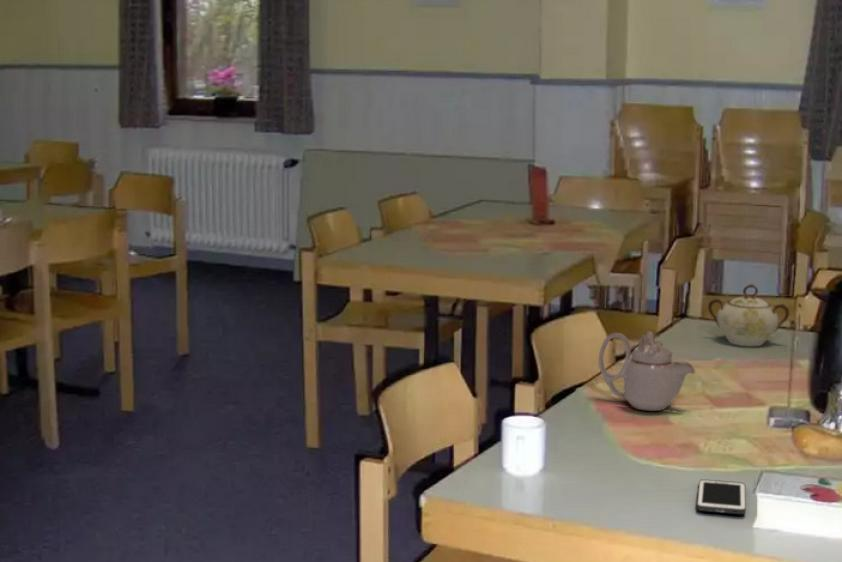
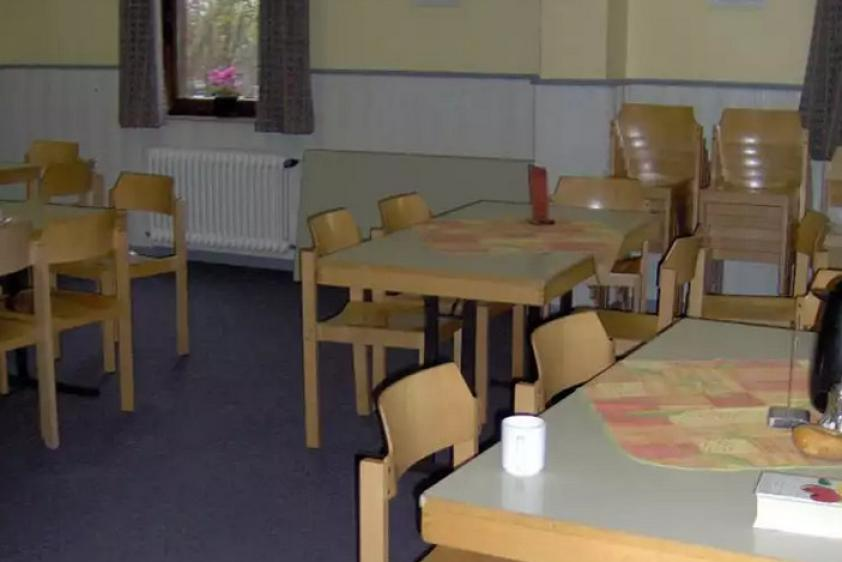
- cell phone [696,478,747,515]
- sugar bowl [707,283,790,347]
- teapot [598,330,696,412]
